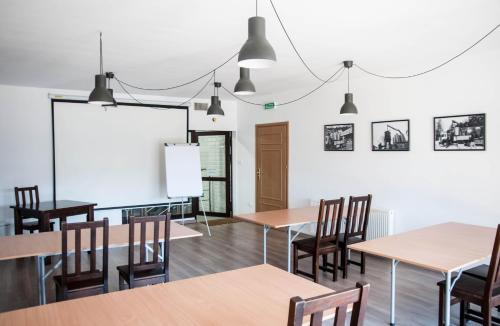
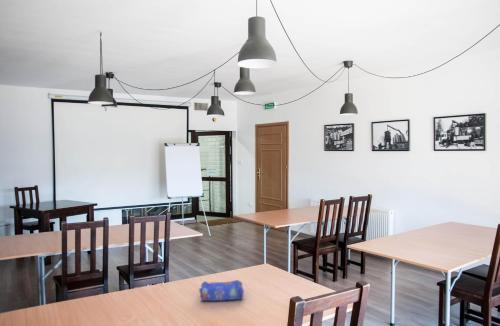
+ pencil case [198,279,245,302]
